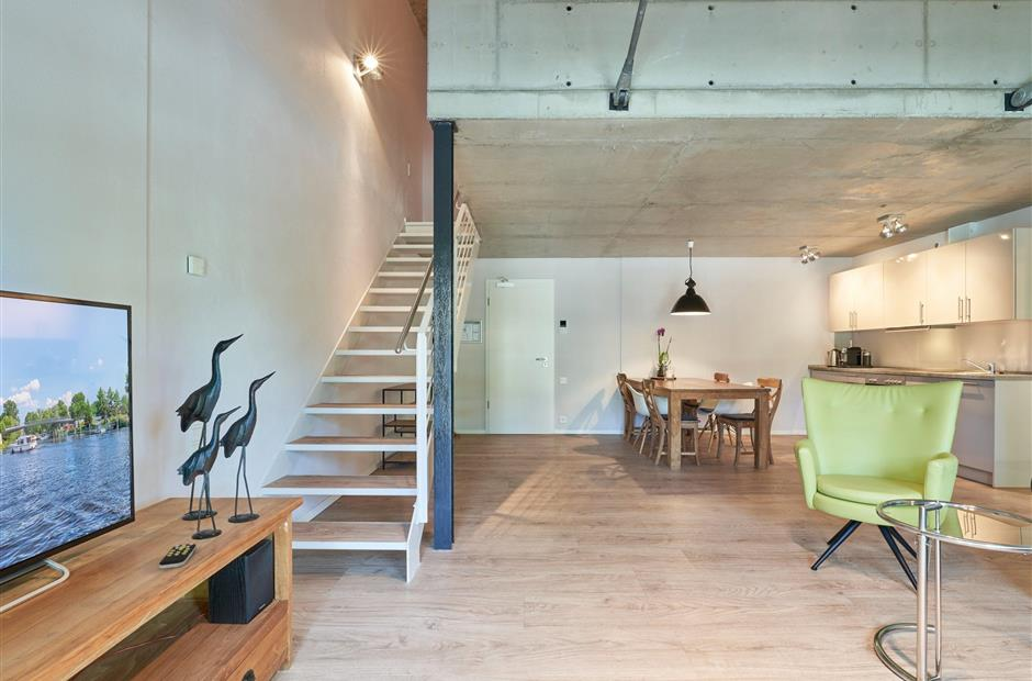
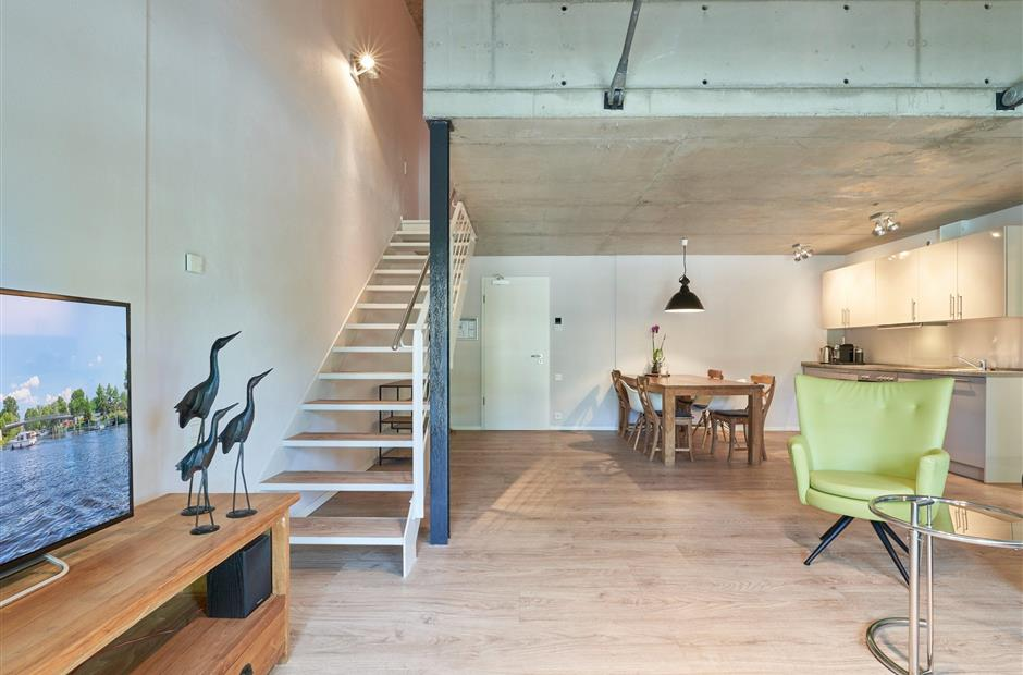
- remote control [158,543,198,570]
